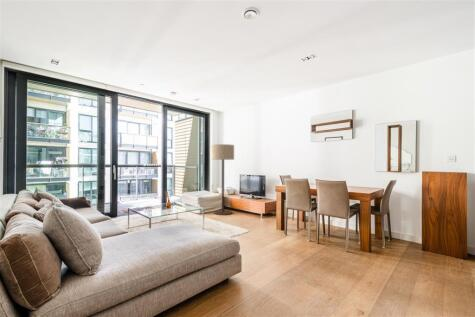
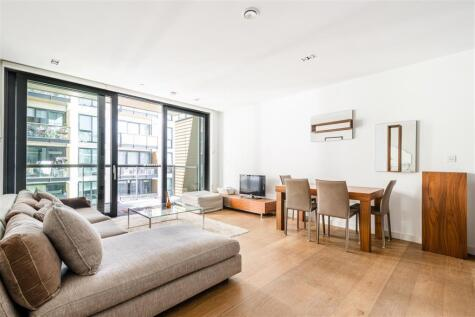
- floor lamp [211,143,235,216]
